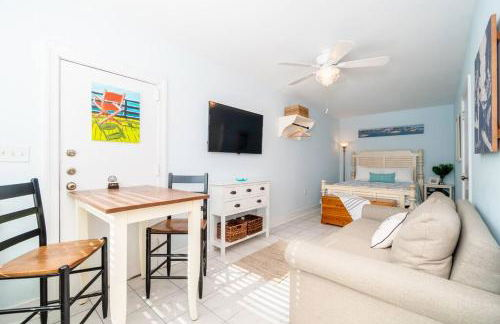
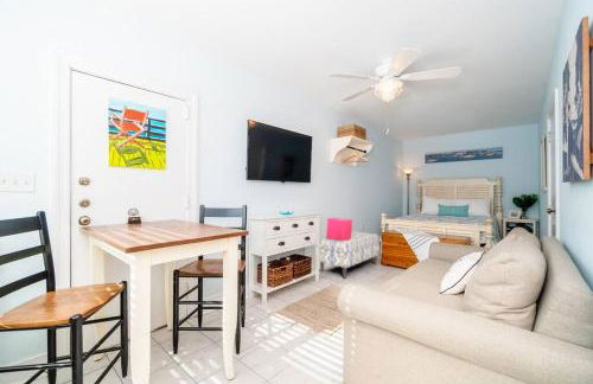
+ bench [319,230,380,280]
+ storage bin [325,217,353,241]
